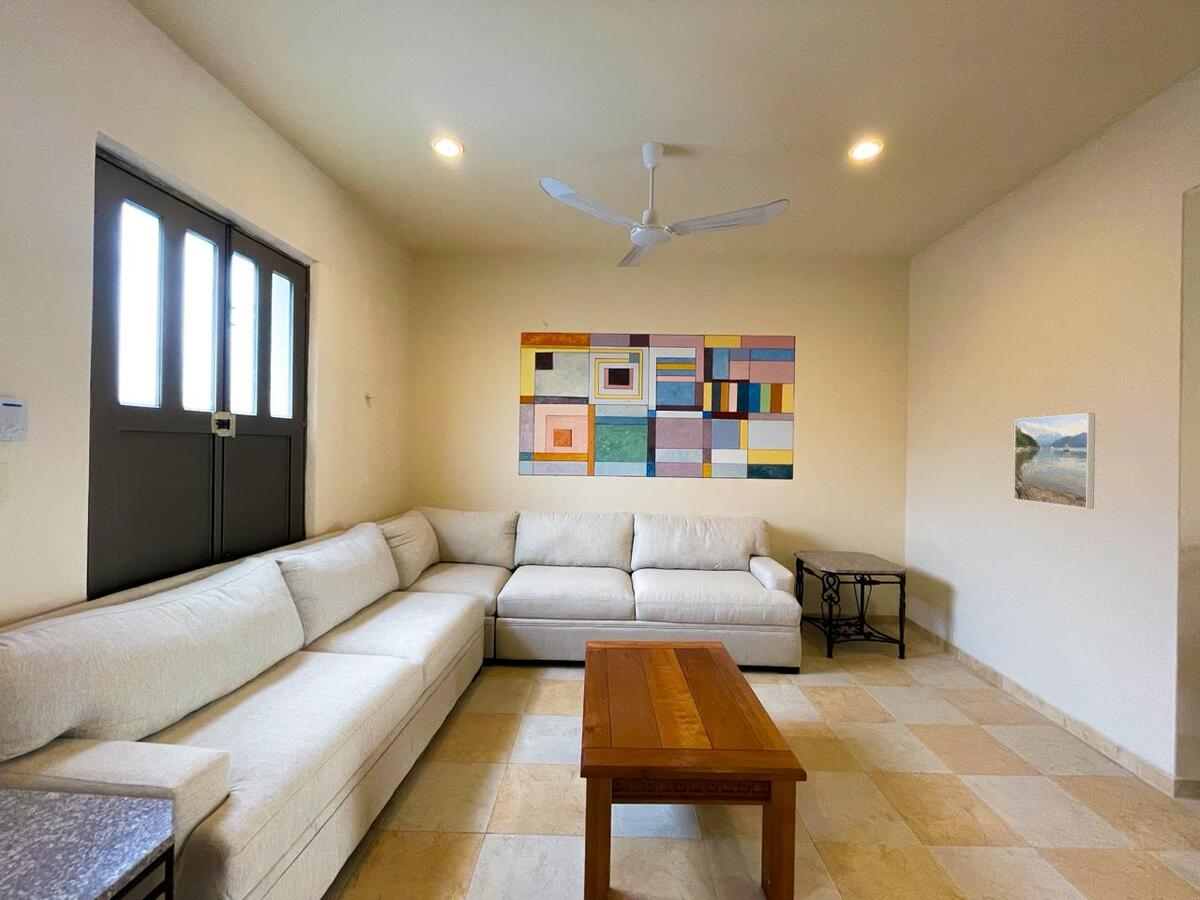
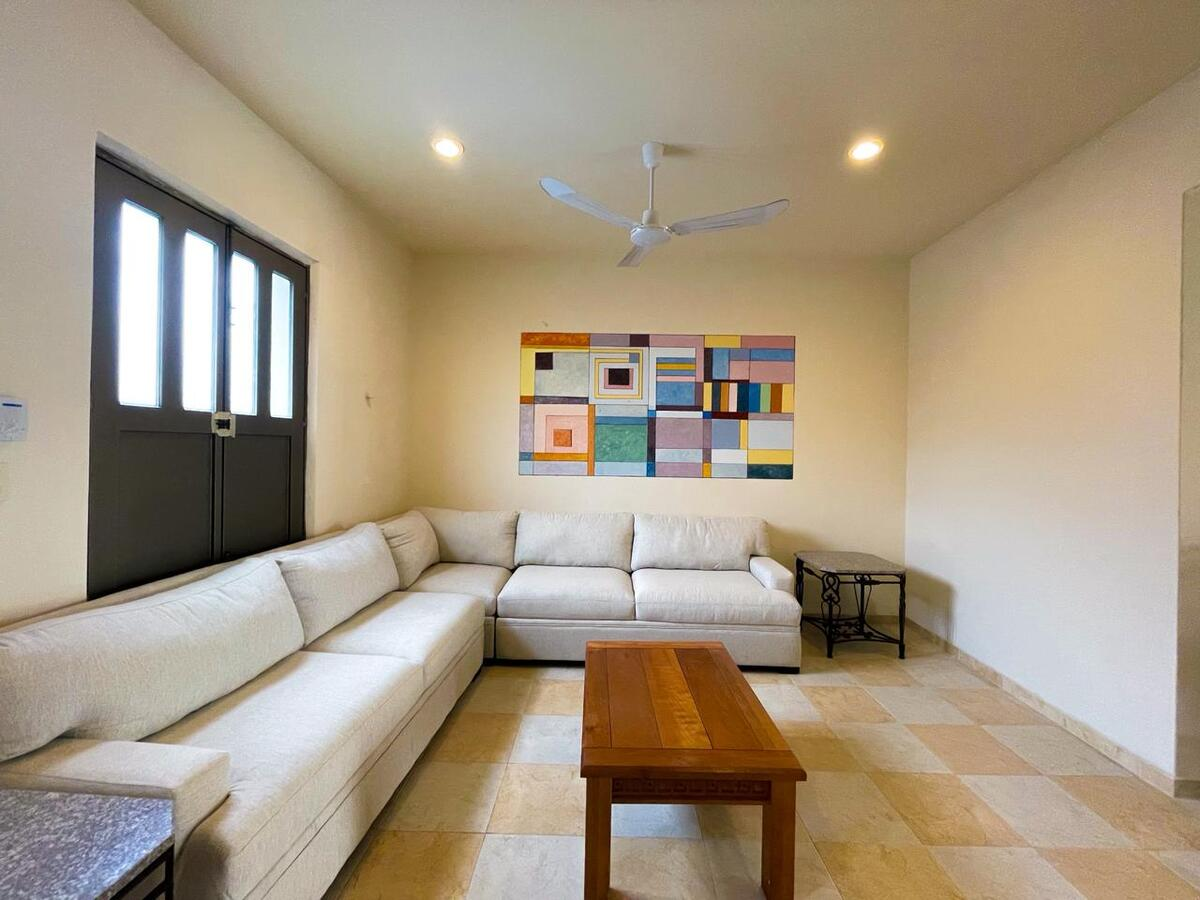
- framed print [1013,412,1096,510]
